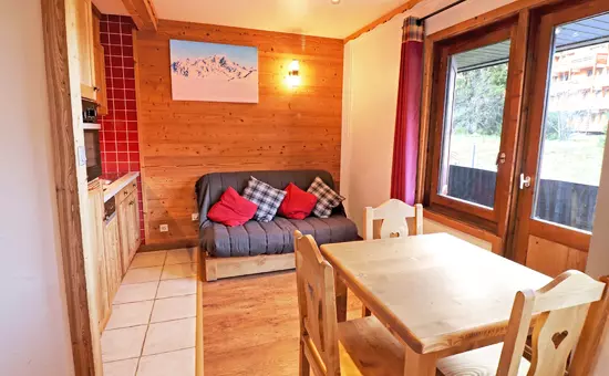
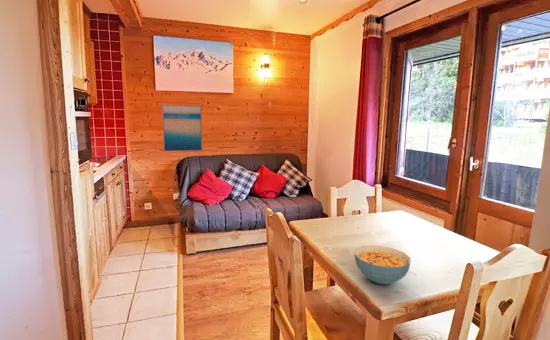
+ wall art [161,104,203,152]
+ cereal bowl [354,245,411,285]
